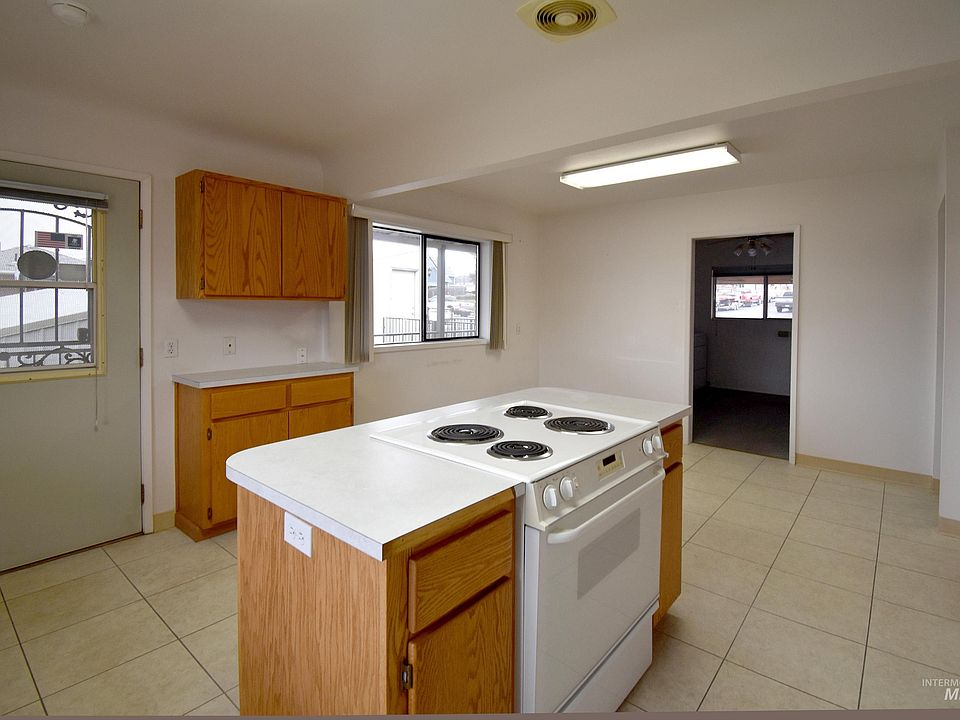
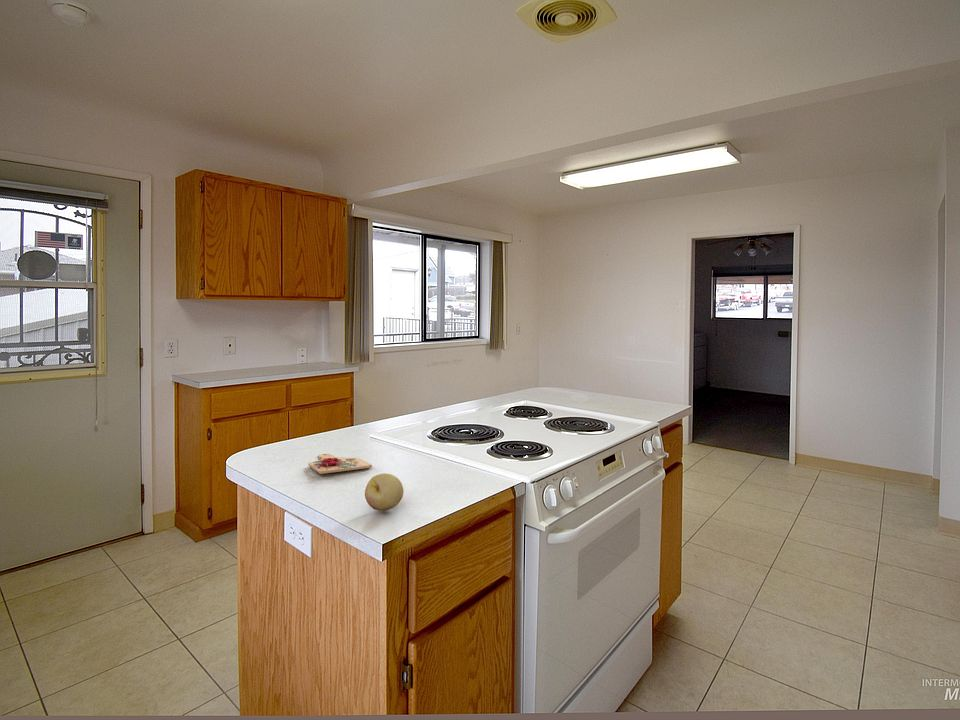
+ cutting board [307,453,373,475]
+ fruit [364,472,405,512]
